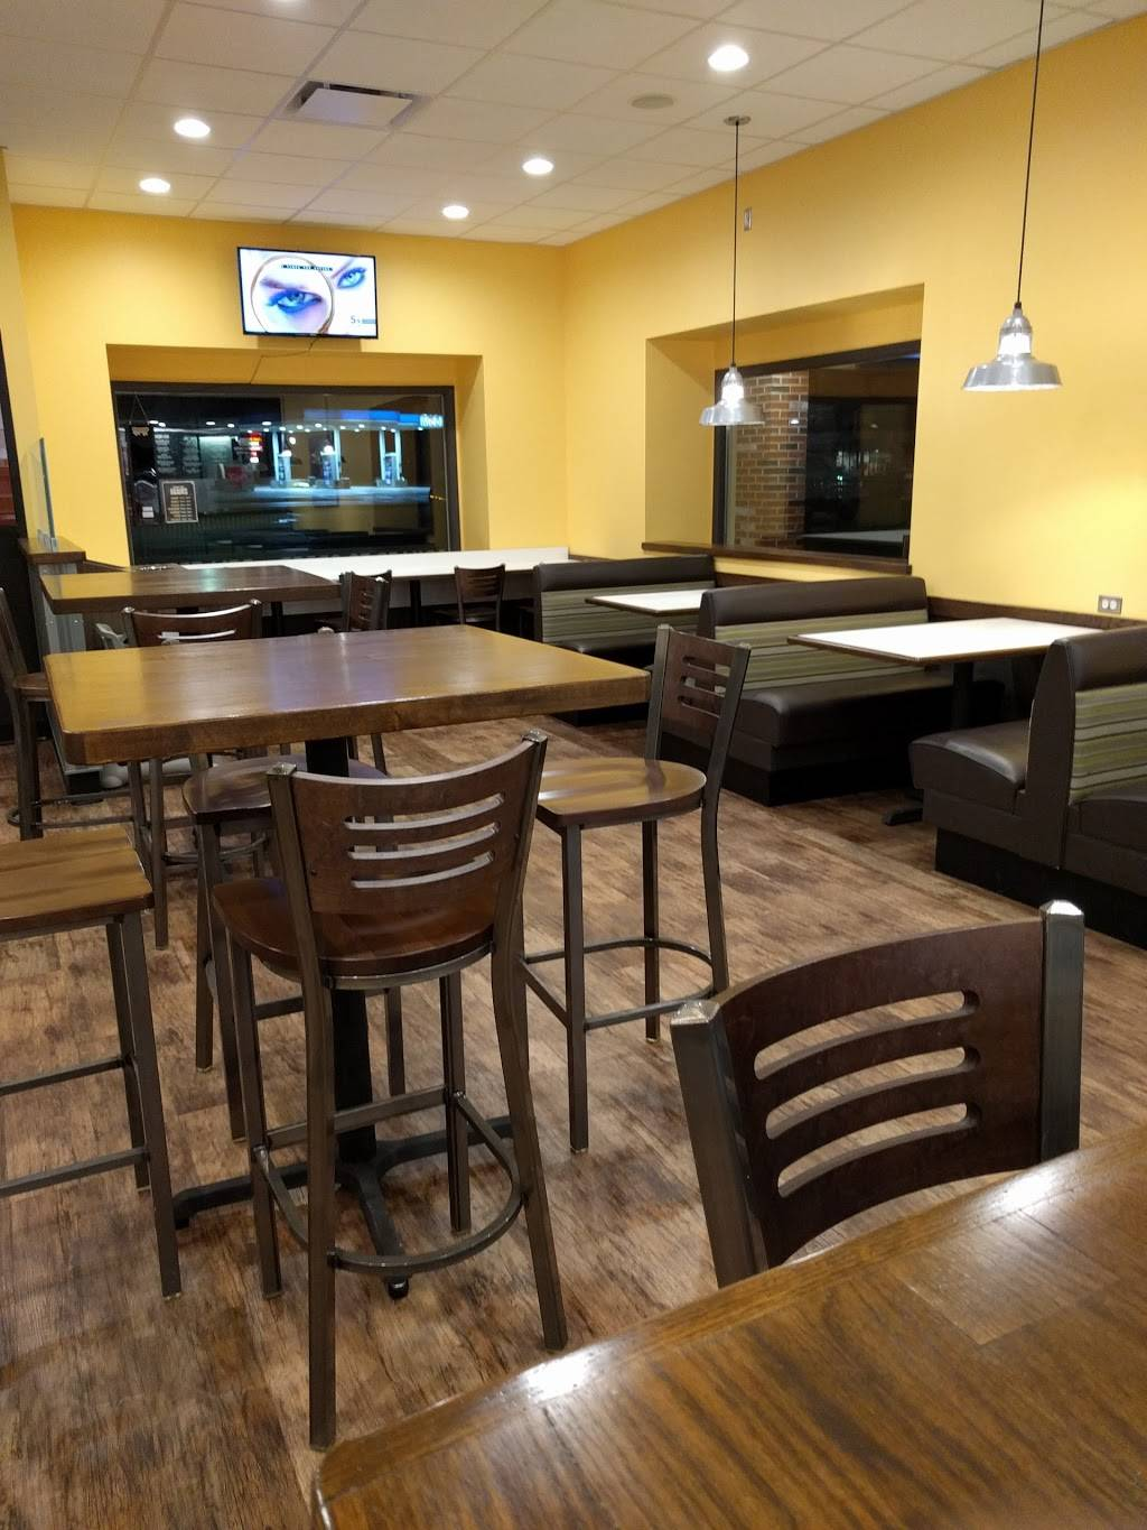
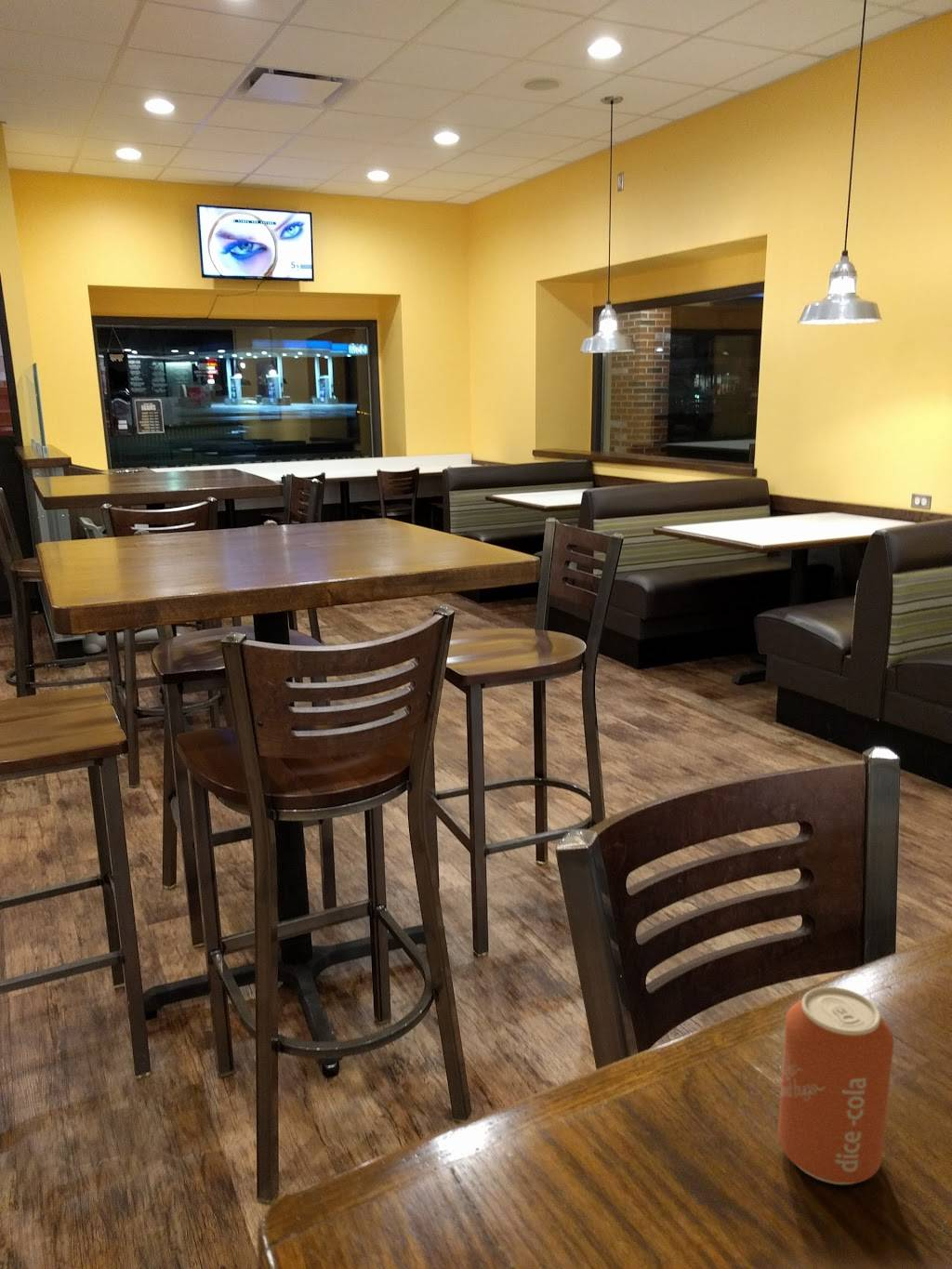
+ can [777,985,895,1185]
